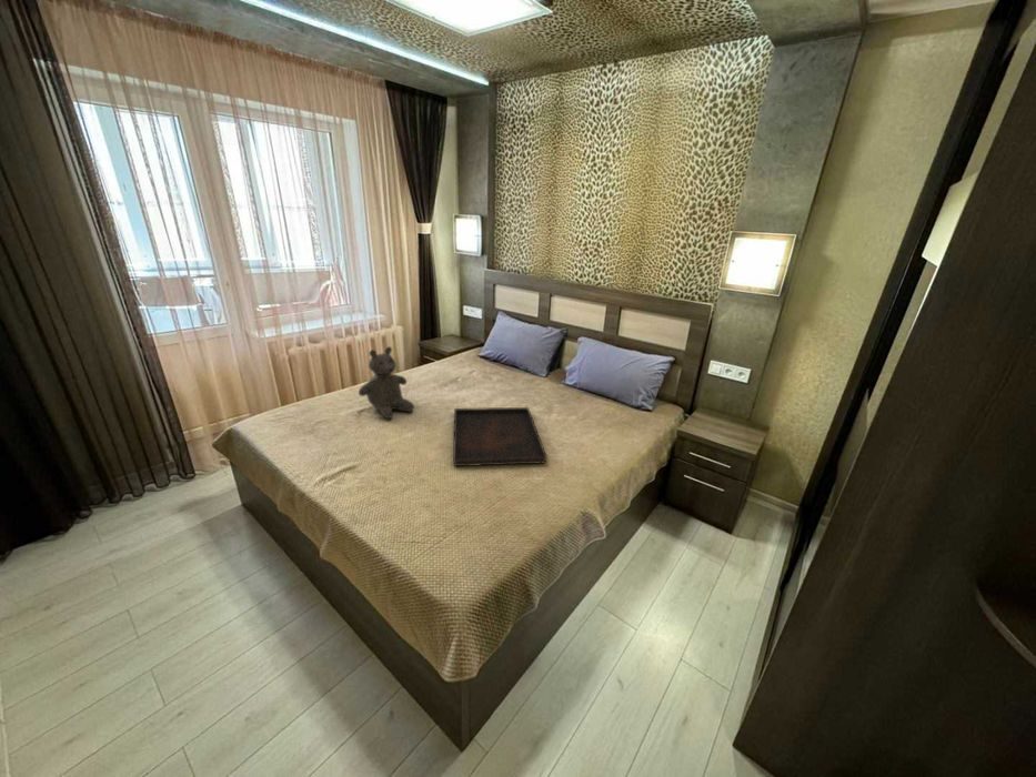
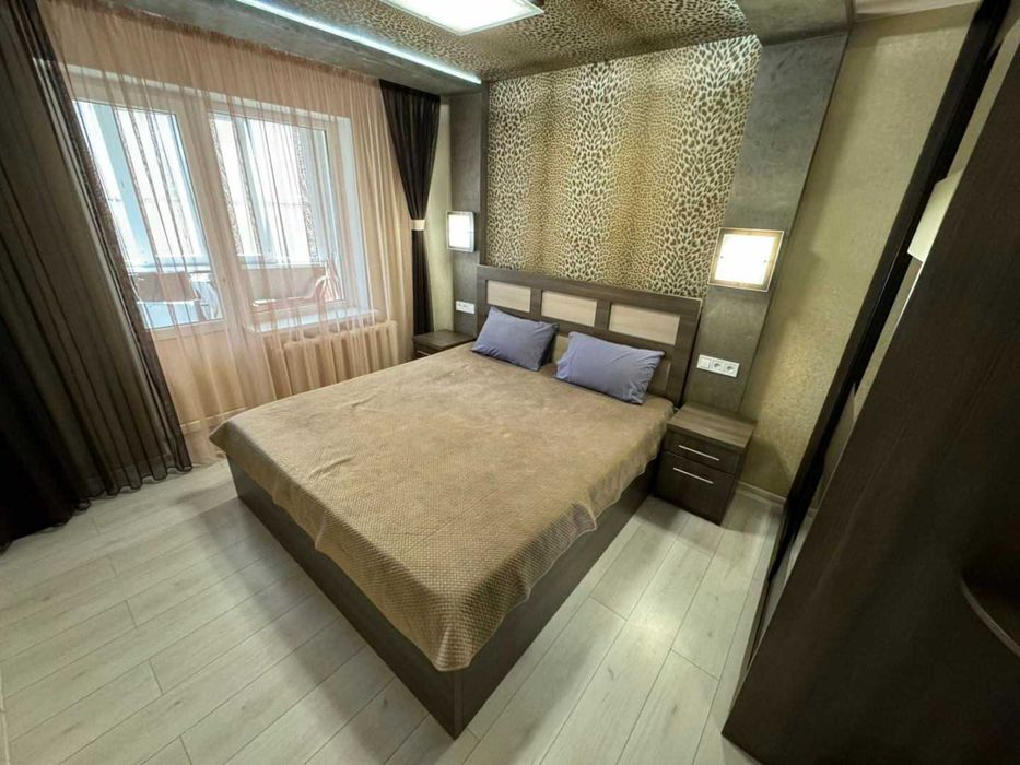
- serving tray [452,406,549,467]
- teddy bear [358,345,415,420]
